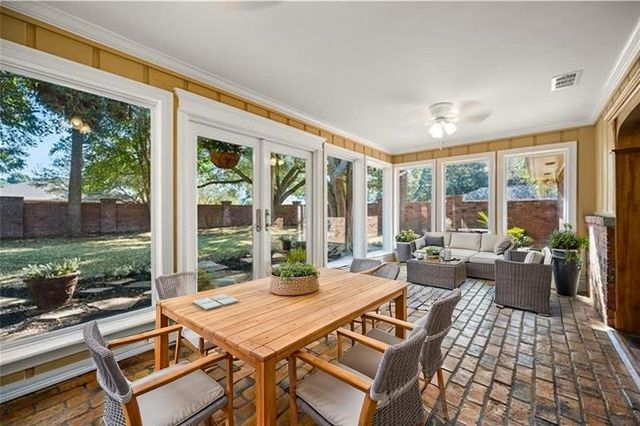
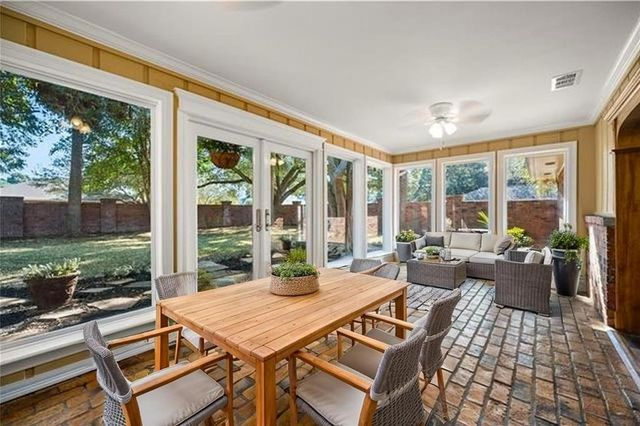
- drink coaster [192,293,239,311]
